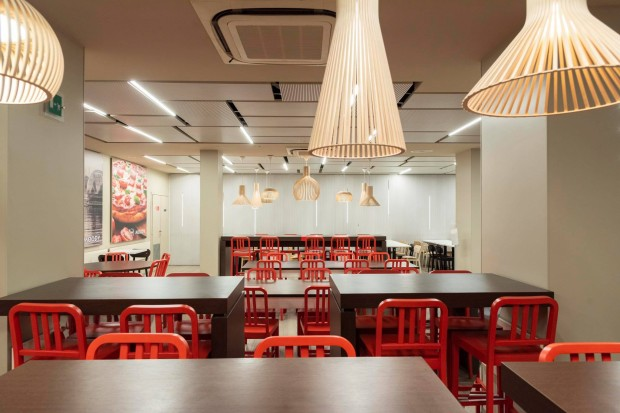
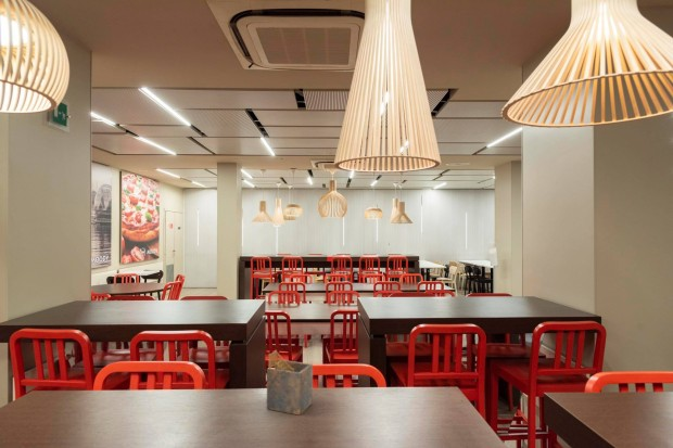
+ napkin holder [266,349,314,417]
